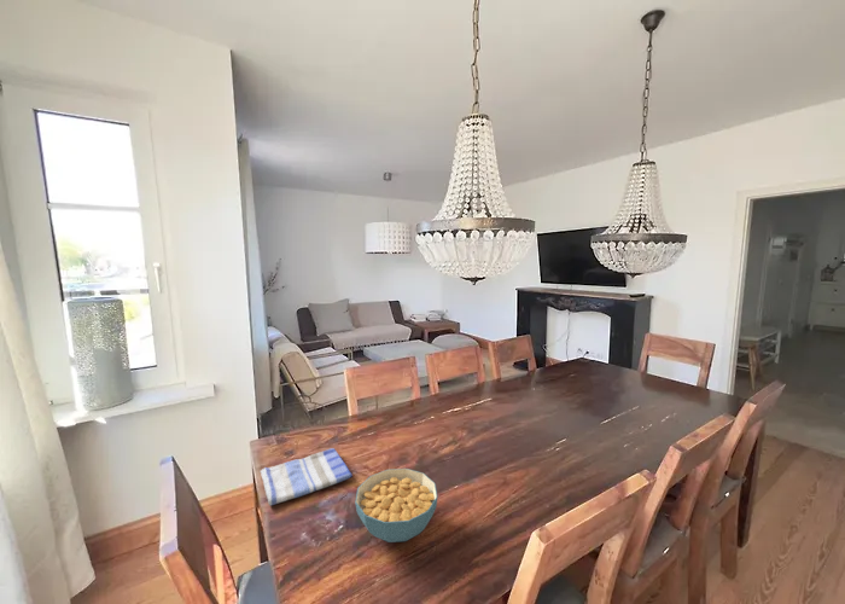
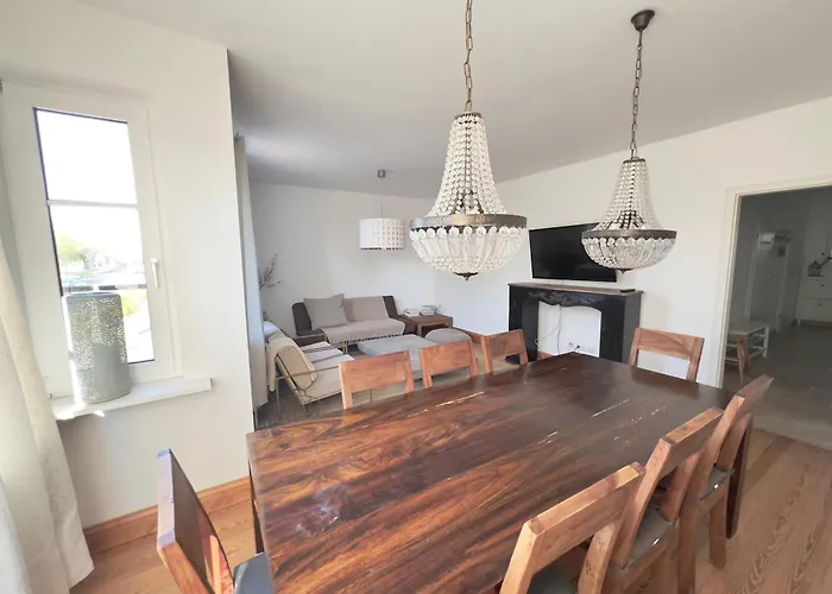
- dish towel [258,447,354,506]
- cereal bowl [354,467,438,544]
